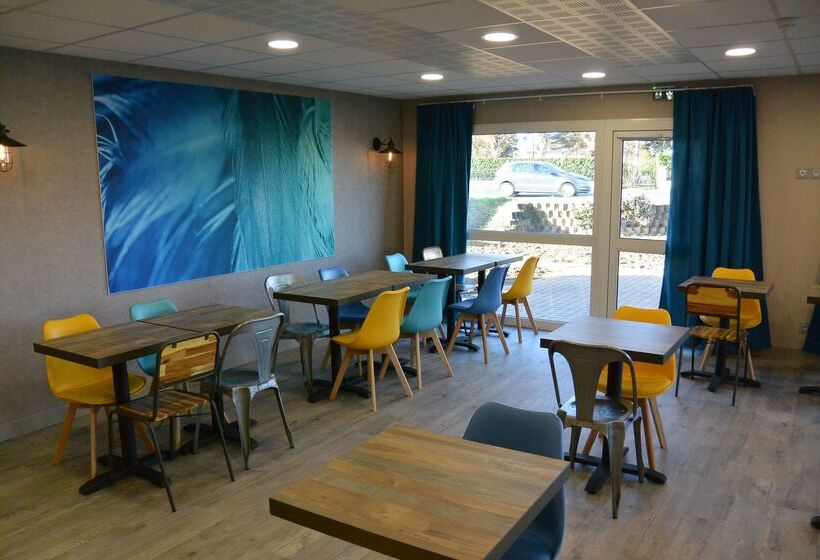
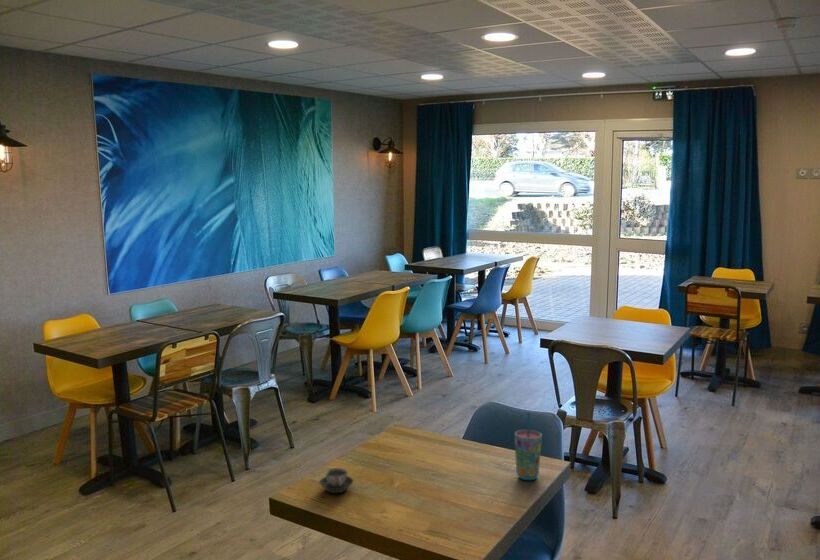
+ cup [318,467,354,494]
+ cup [514,411,543,481]
